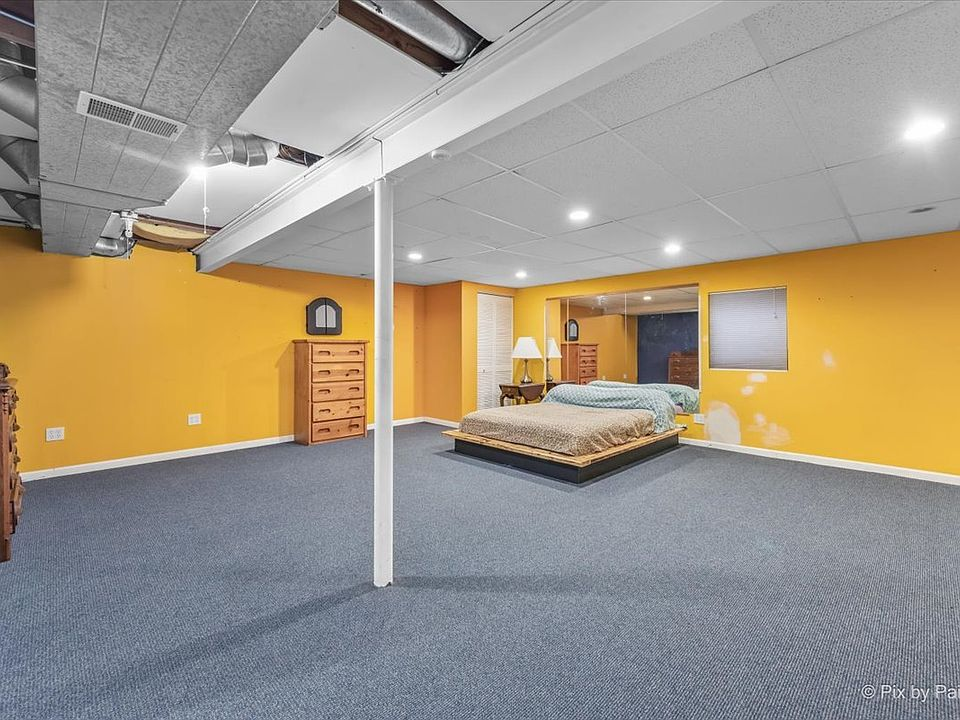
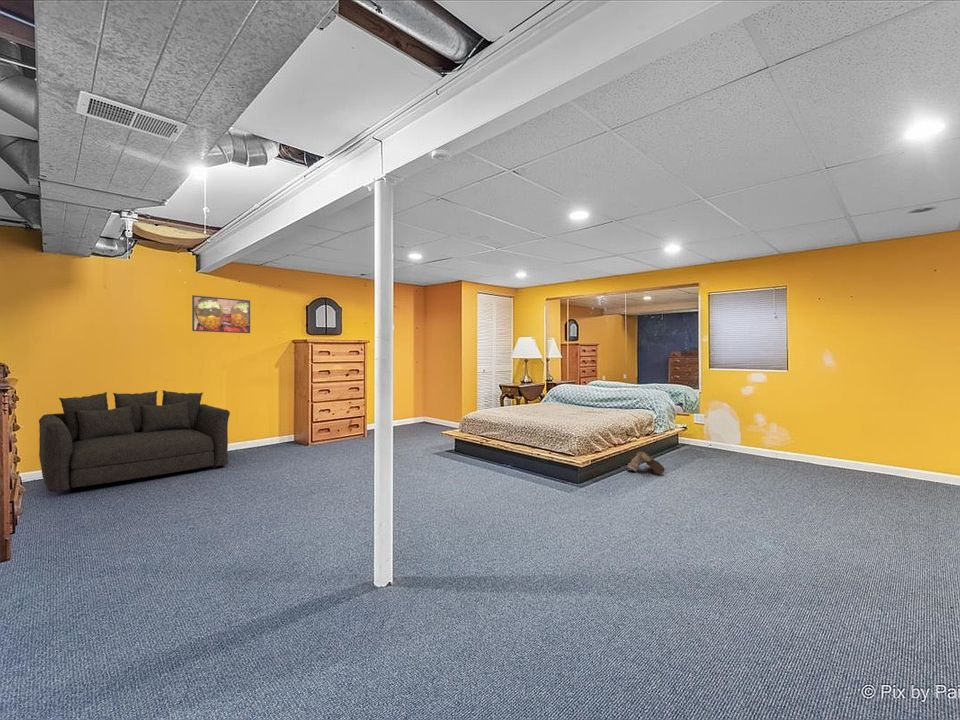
+ boots [626,450,666,475]
+ sofa [38,389,231,493]
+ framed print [191,294,251,334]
